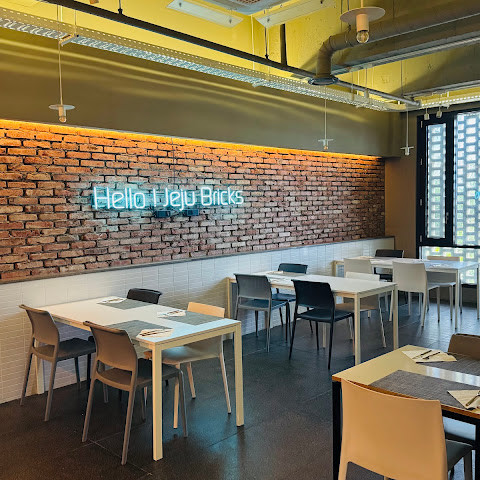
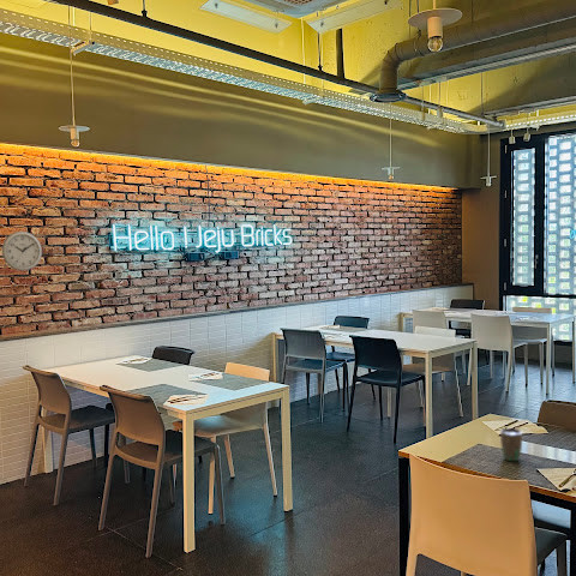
+ wall clock [1,230,43,272]
+ mug [499,427,523,462]
